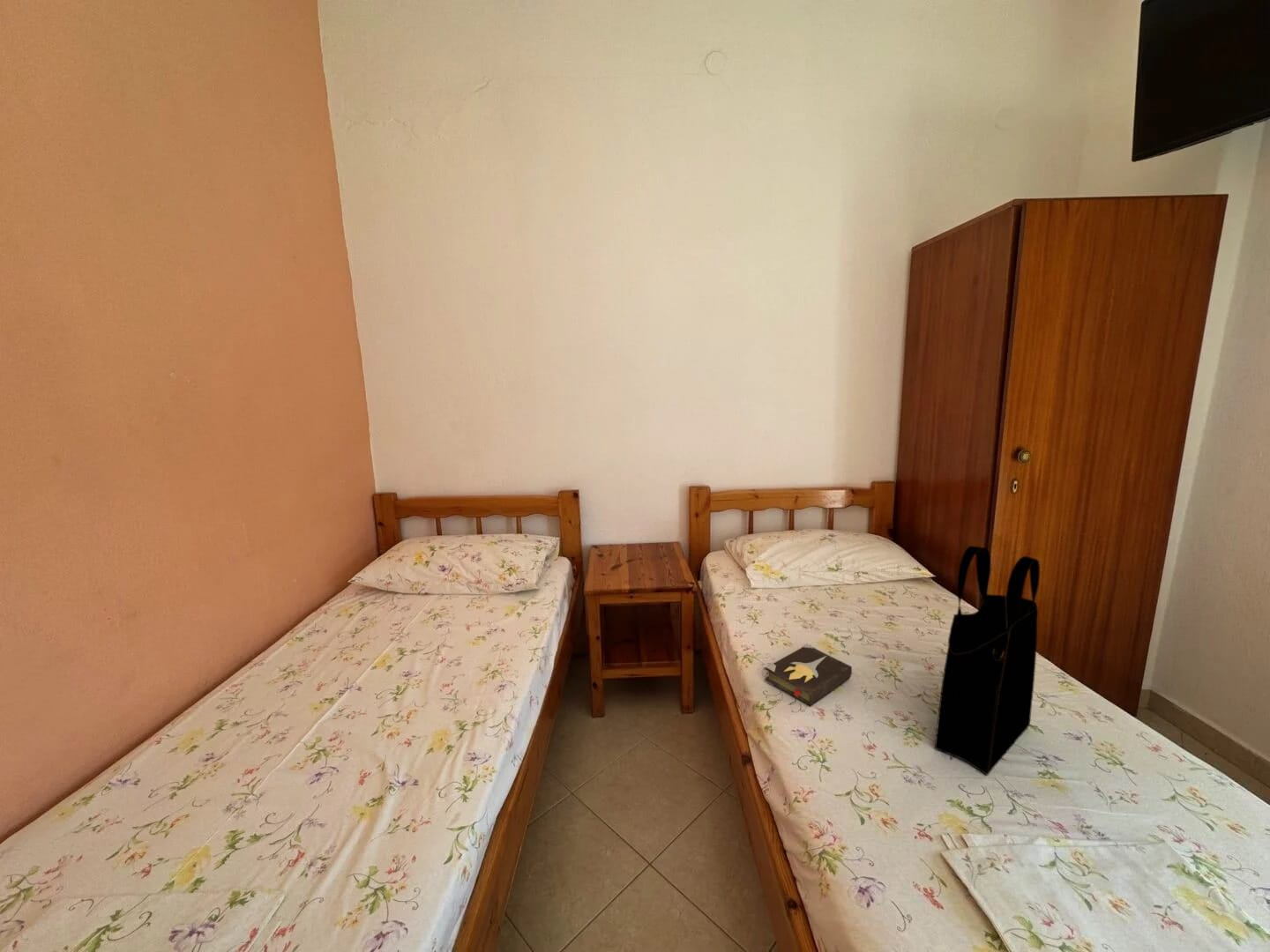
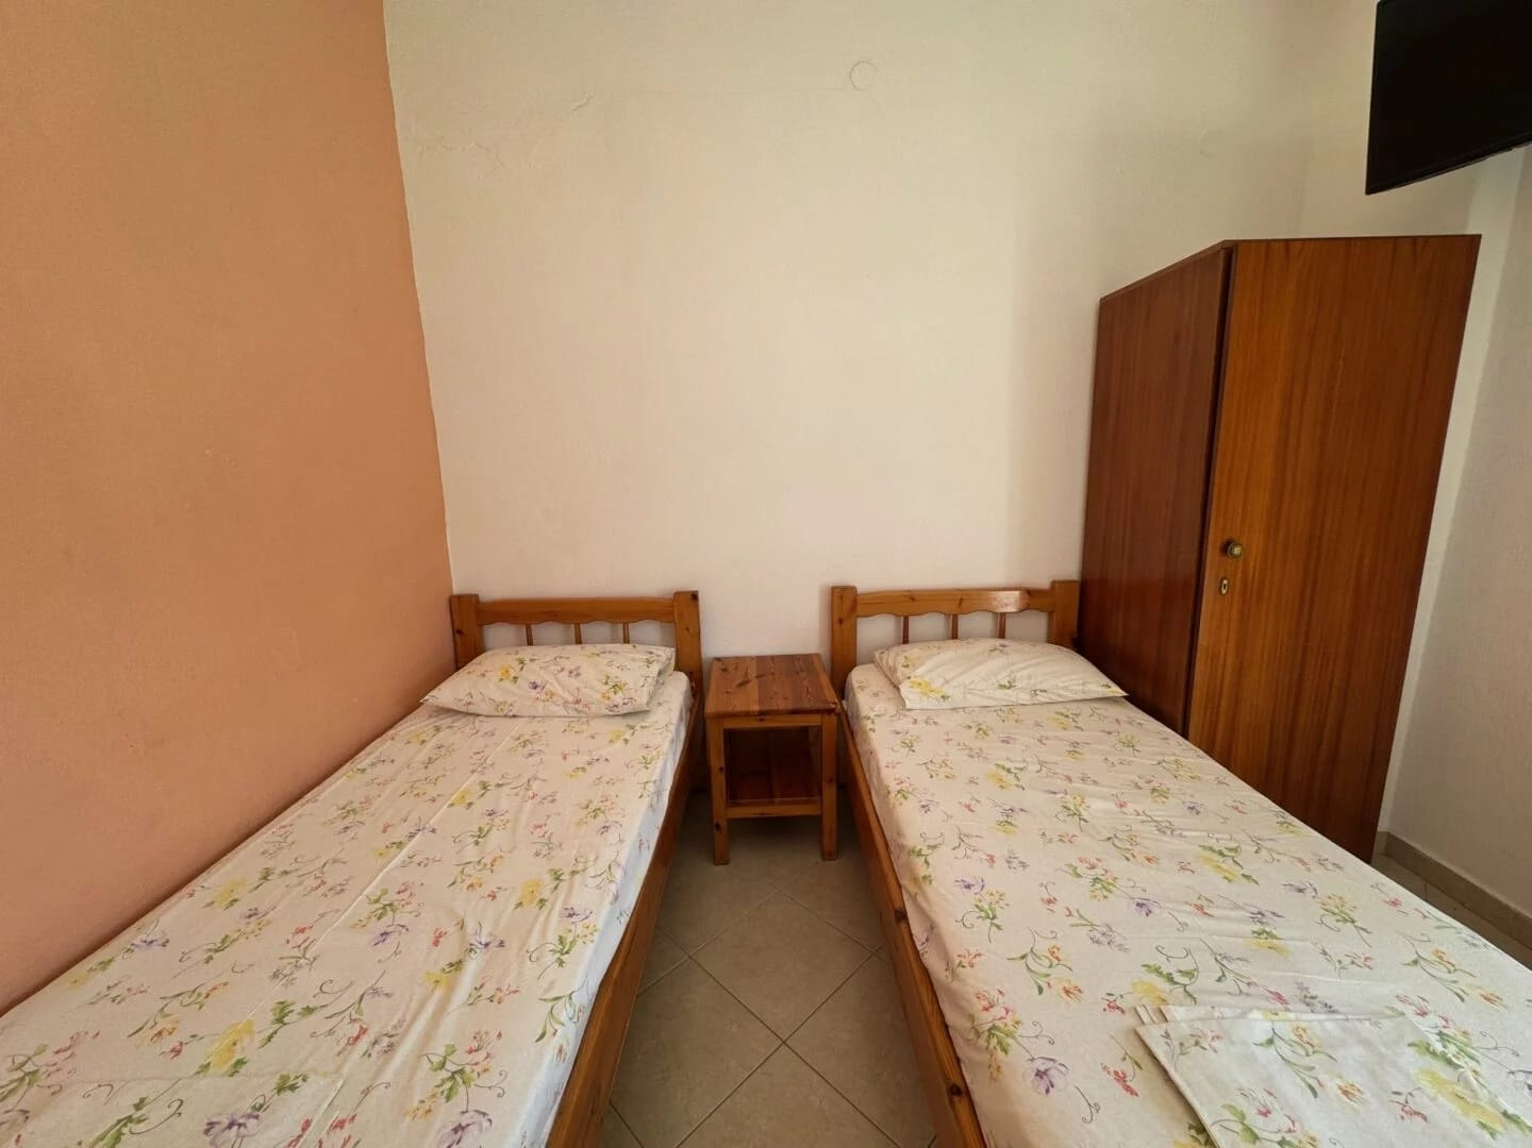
- hardback book [765,643,853,707]
- tote bag [934,545,1041,777]
